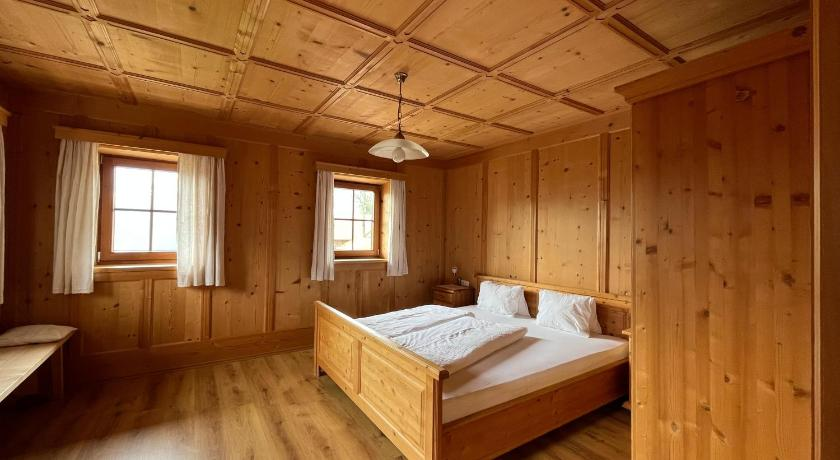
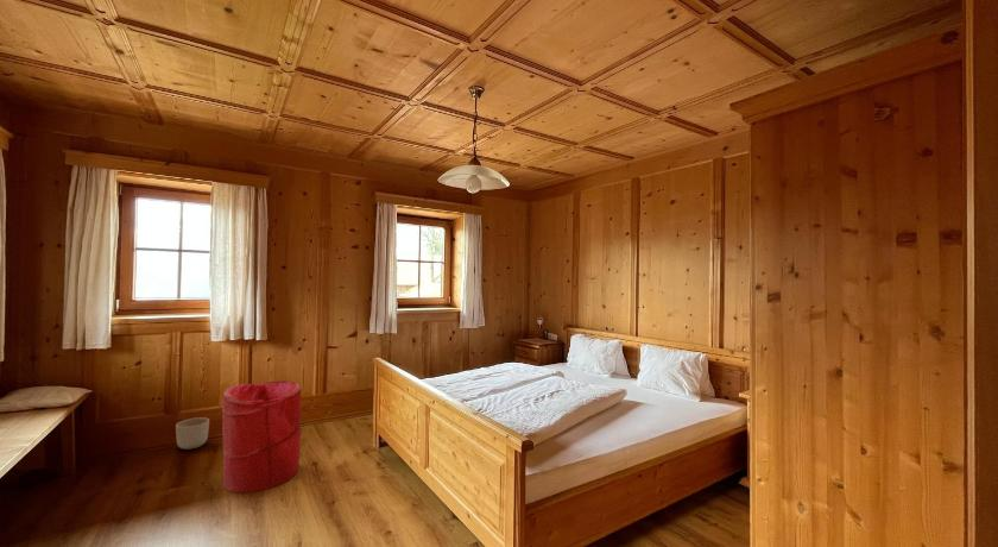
+ planter [175,416,210,451]
+ laundry hamper [221,381,303,493]
